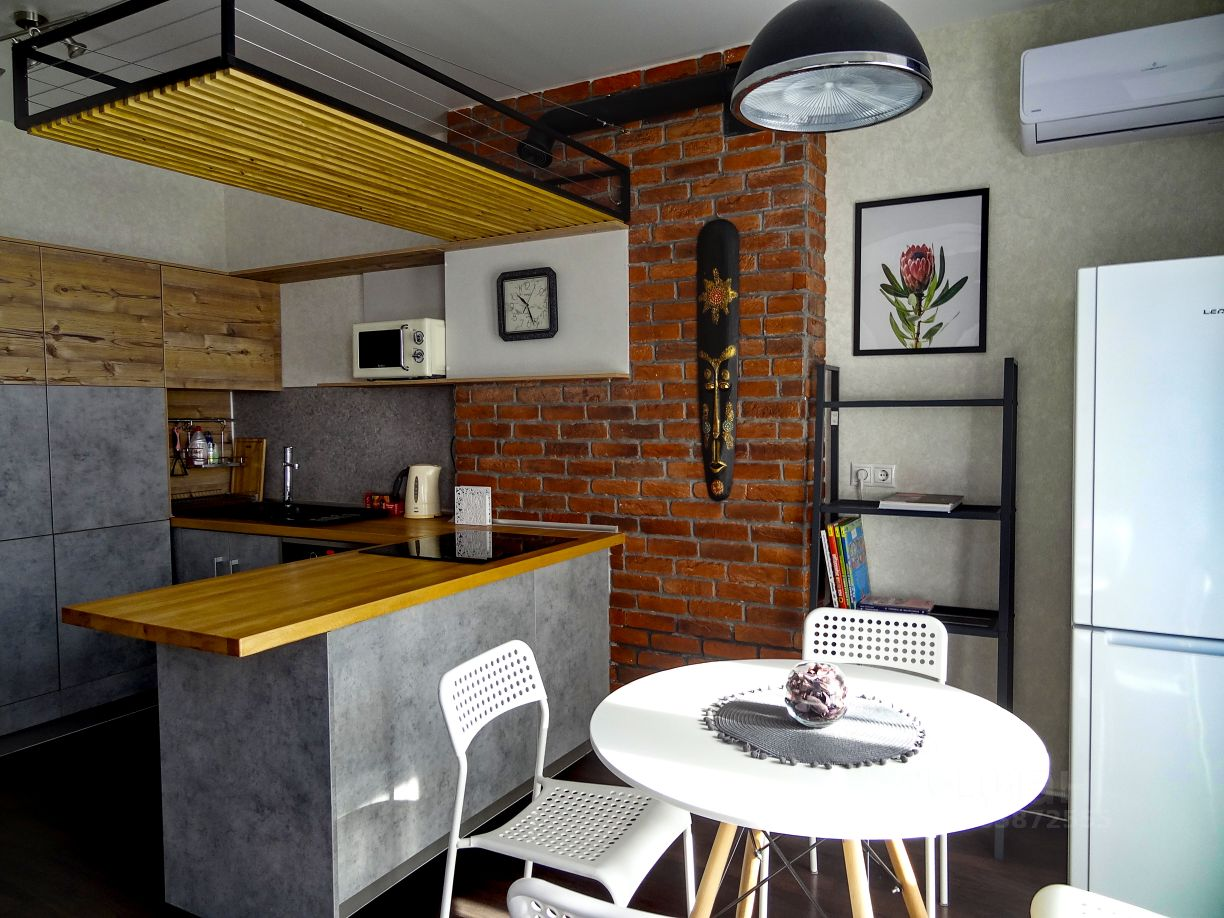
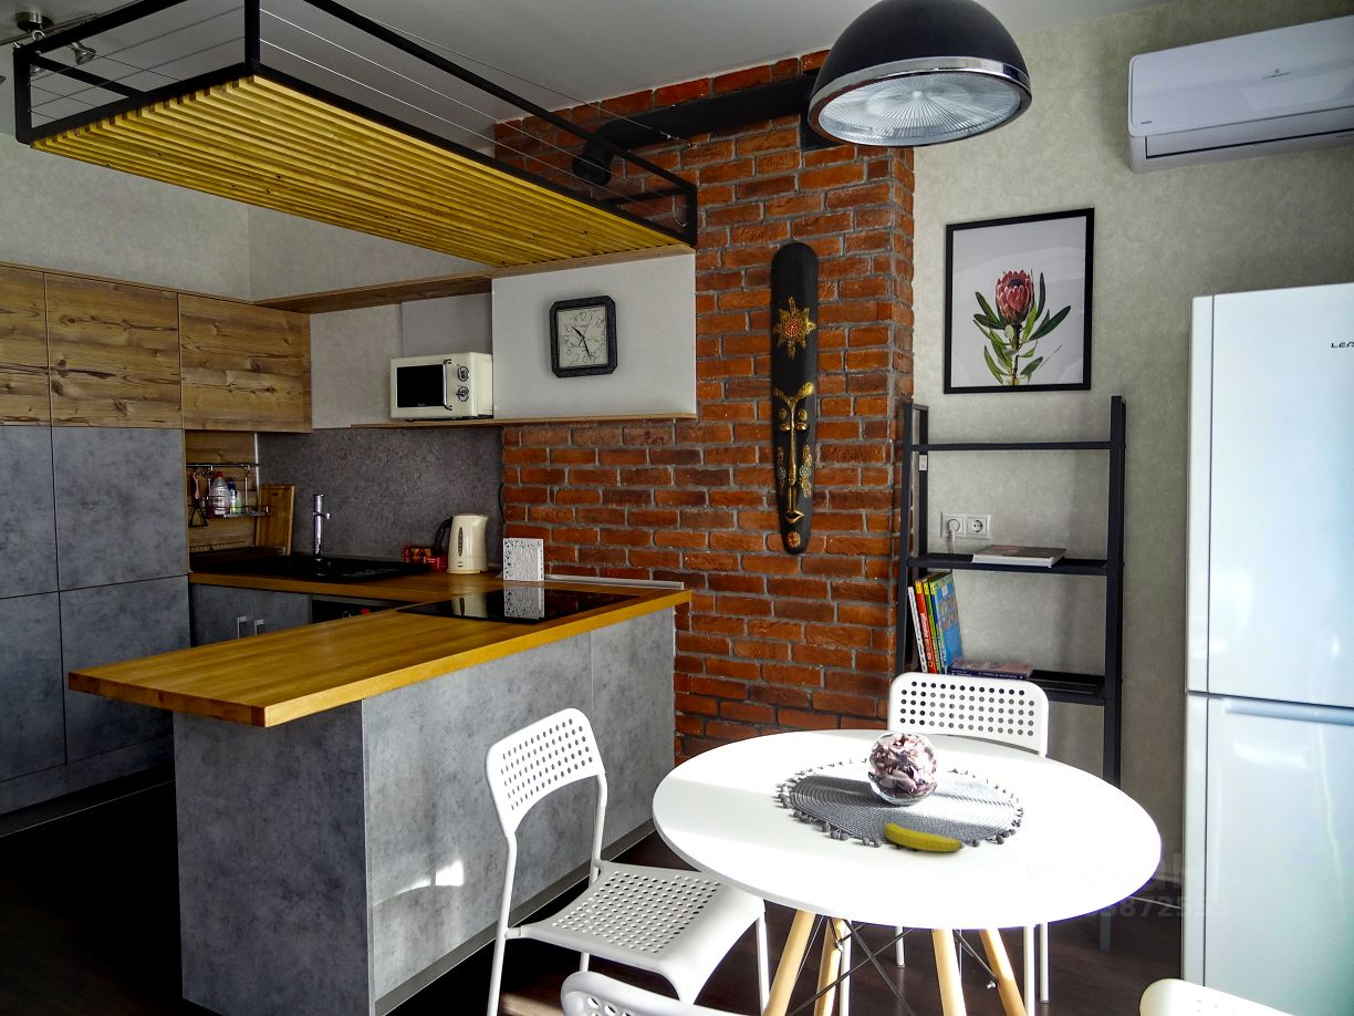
+ banana [883,822,962,852]
